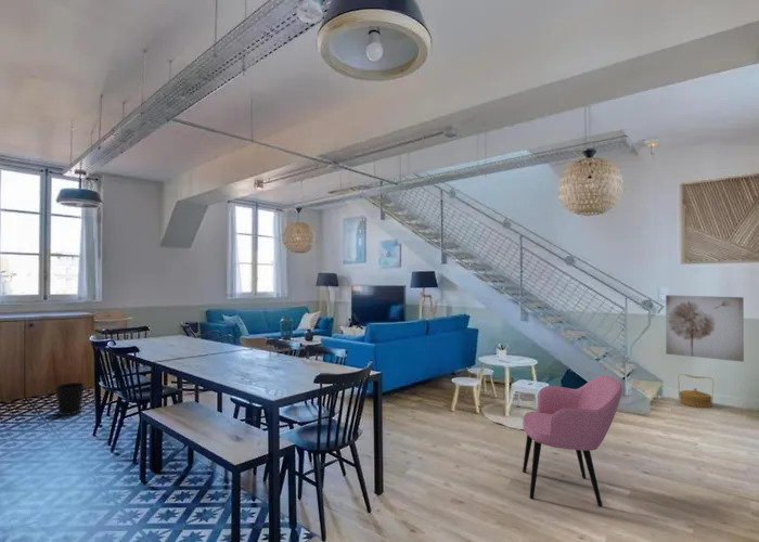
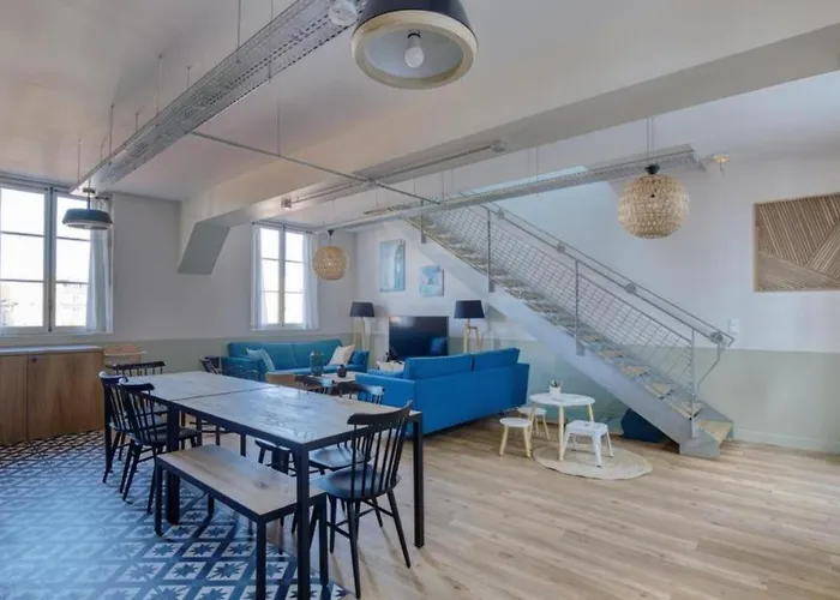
- wall art [665,294,745,363]
- basket [677,373,715,409]
- wastebasket [54,382,86,416]
- armchair [522,374,623,508]
